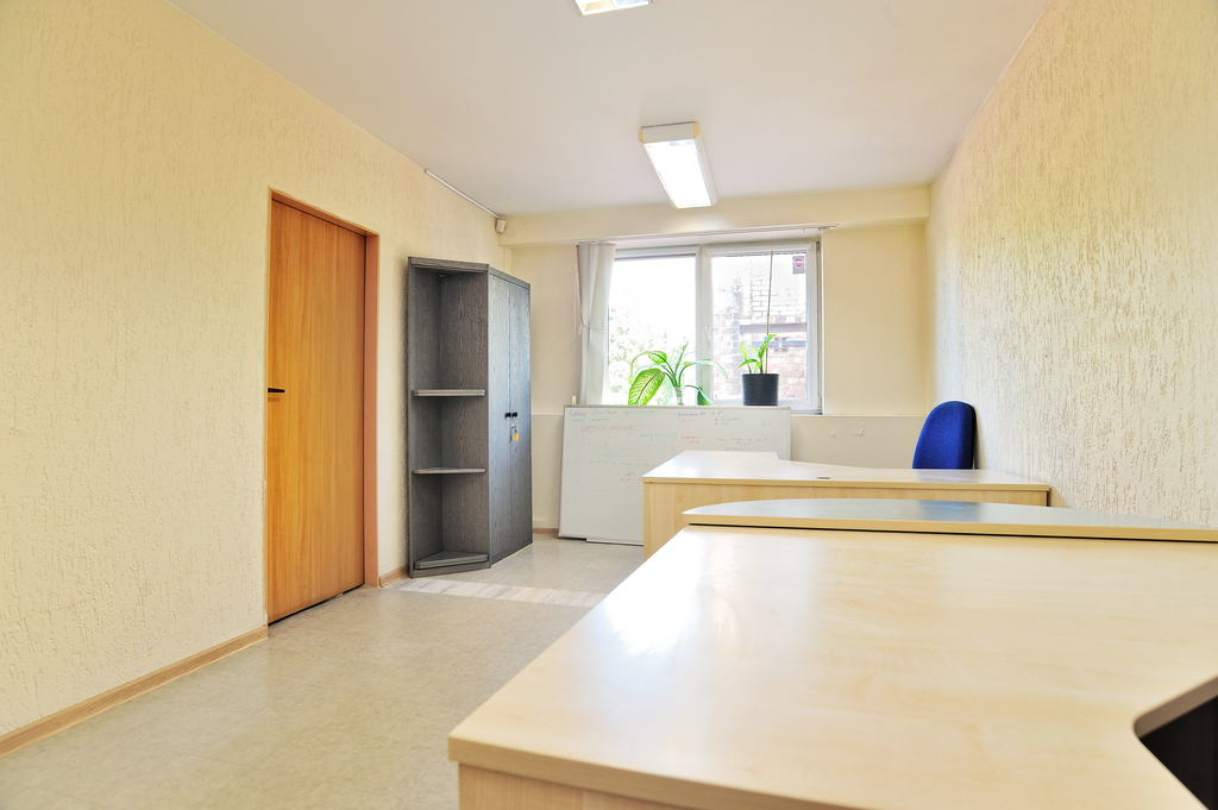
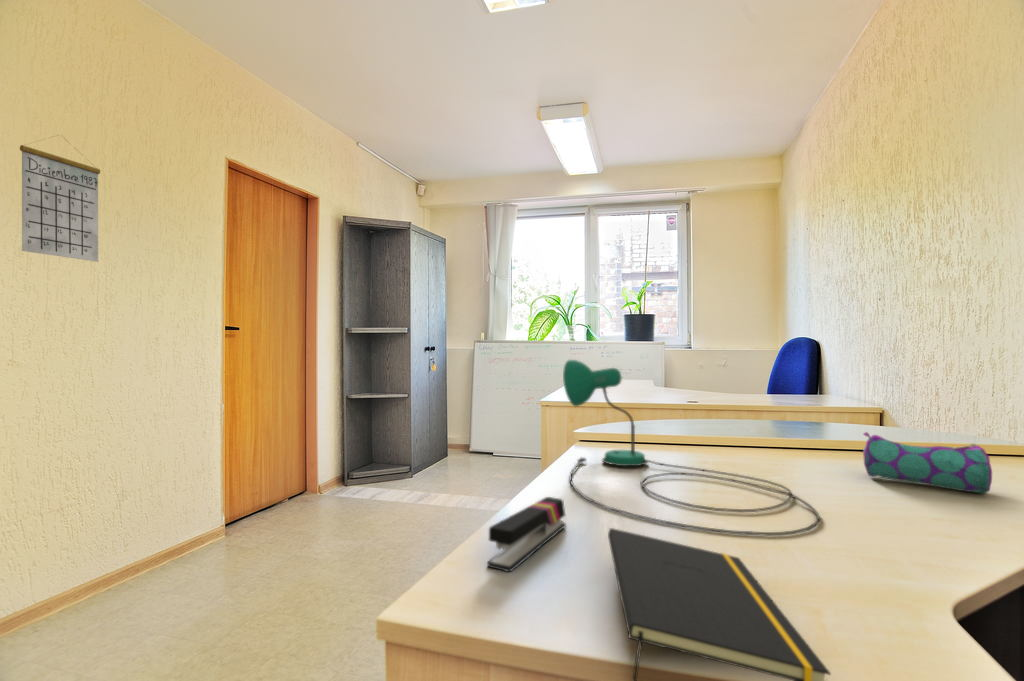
+ pencil case [862,431,993,495]
+ notepad [607,527,832,681]
+ calendar [19,134,101,263]
+ stapler [486,496,567,573]
+ desk lamp [562,359,821,537]
